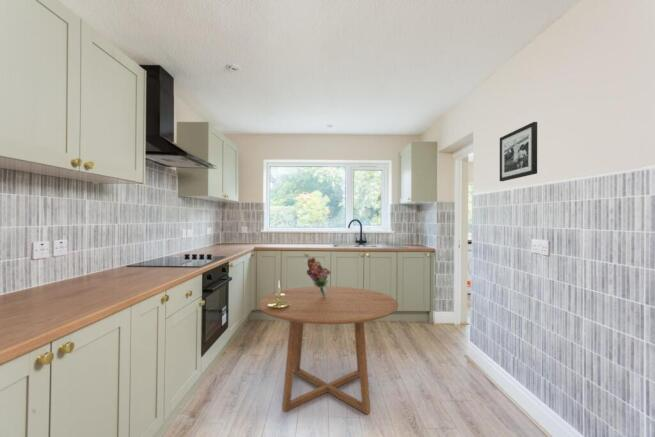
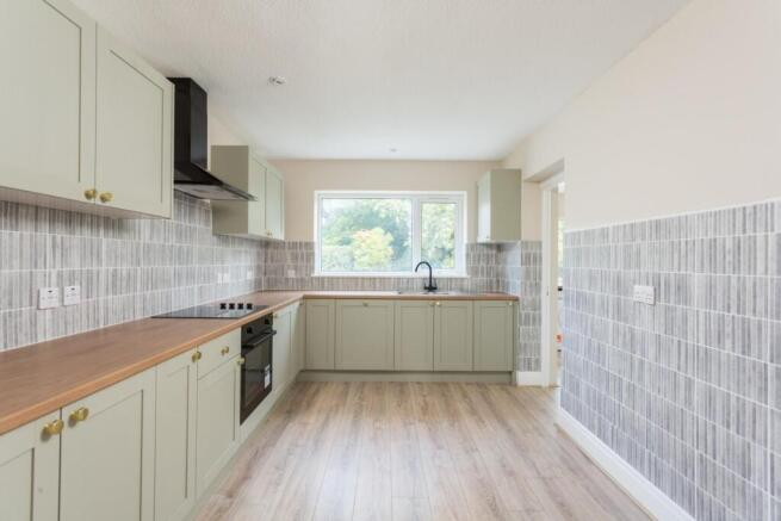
- picture frame [499,121,538,182]
- candle holder [268,280,290,309]
- bouquet [306,256,333,296]
- dining table [257,285,399,415]
